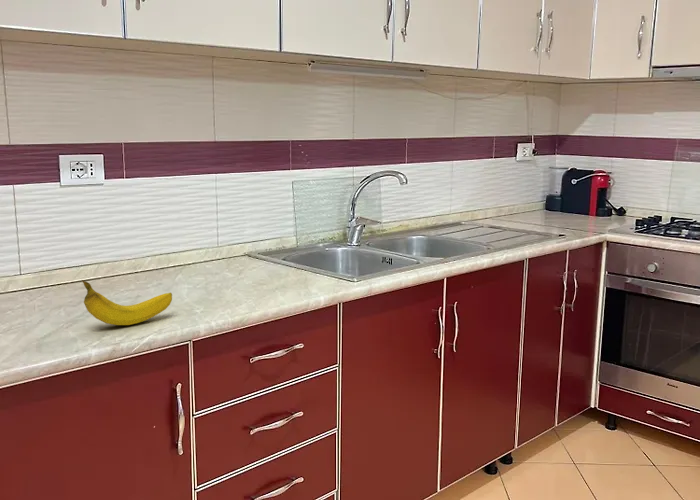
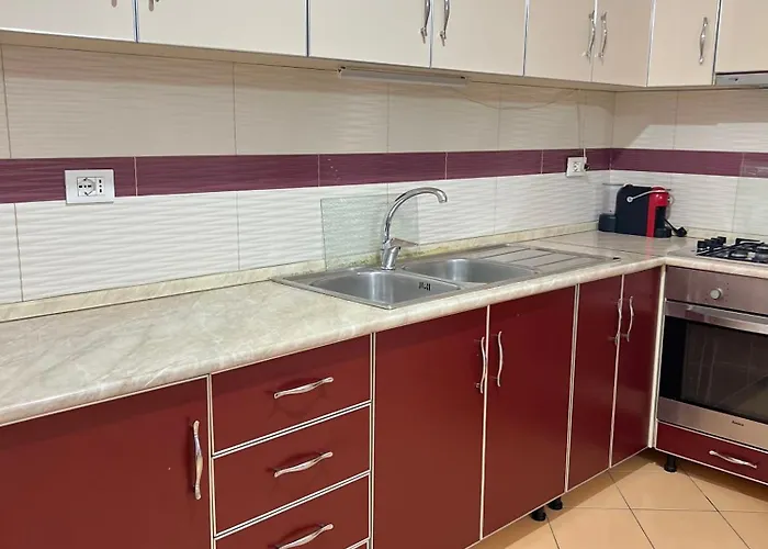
- fruit [81,279,173,326]
